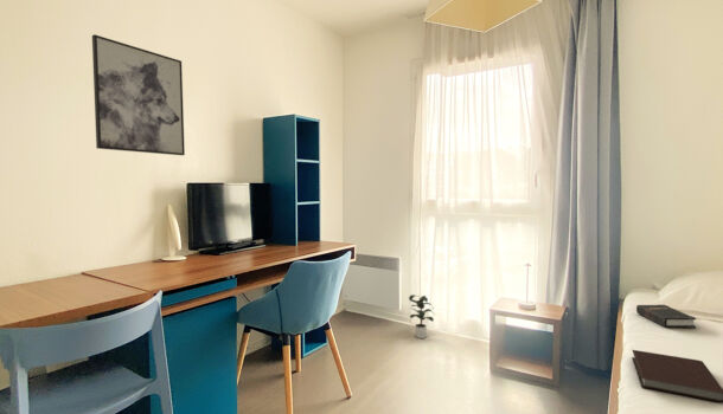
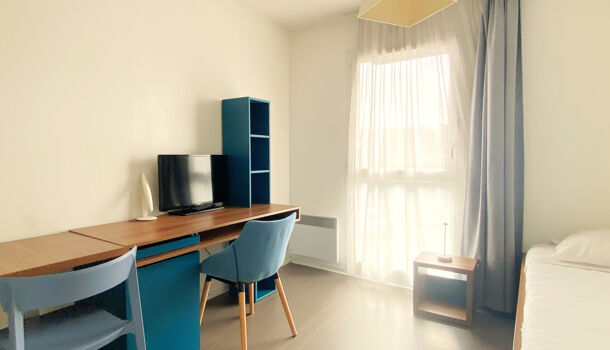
- notebook [631,349,723,405]
- wall art [91,33,186,156]
- hardback book [635,304,697,329]
- potted plant [408,293,435,339]
